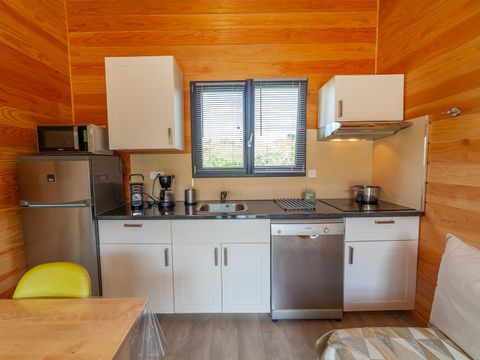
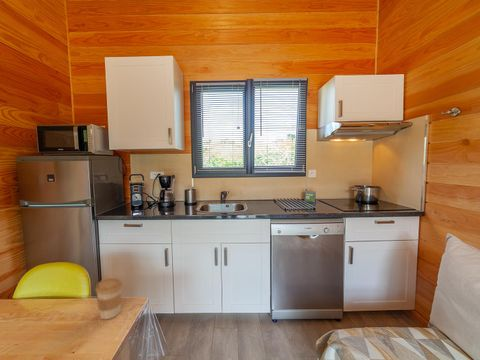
+ coffee cup [94,277,124,320]
